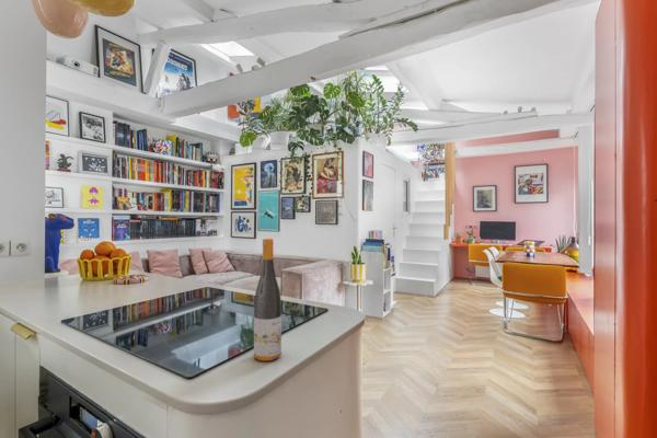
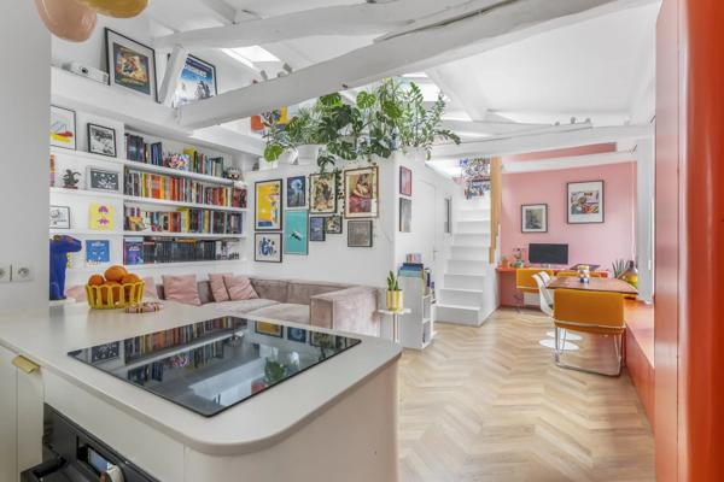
- wine bottle [253,238,283,362]
